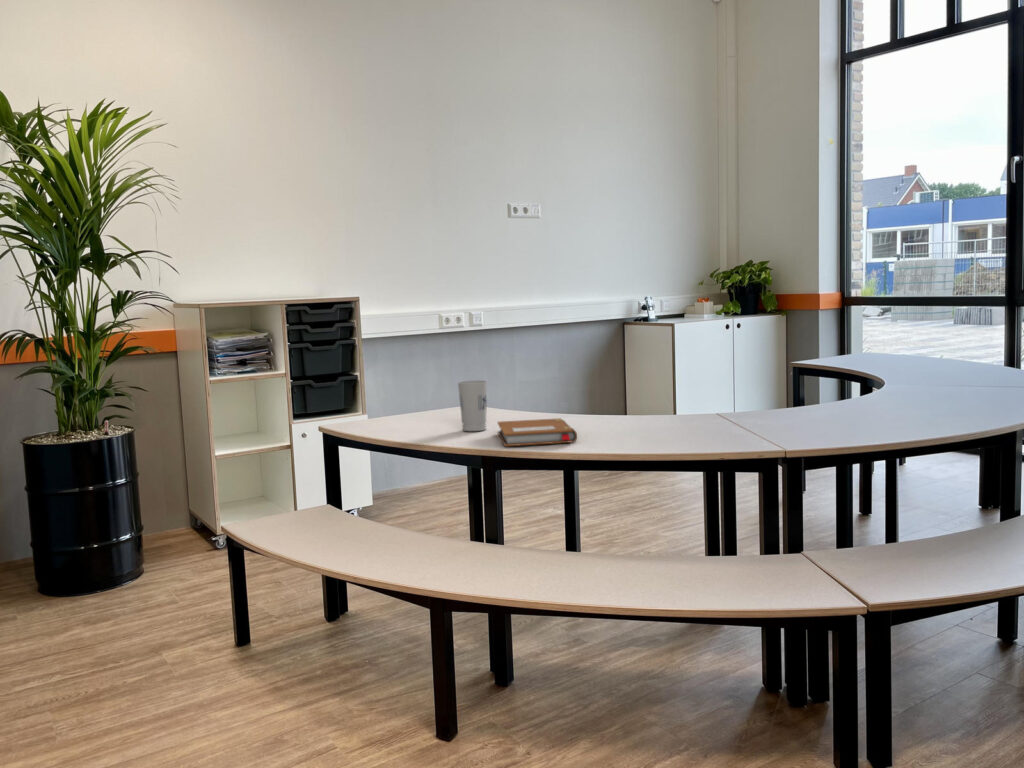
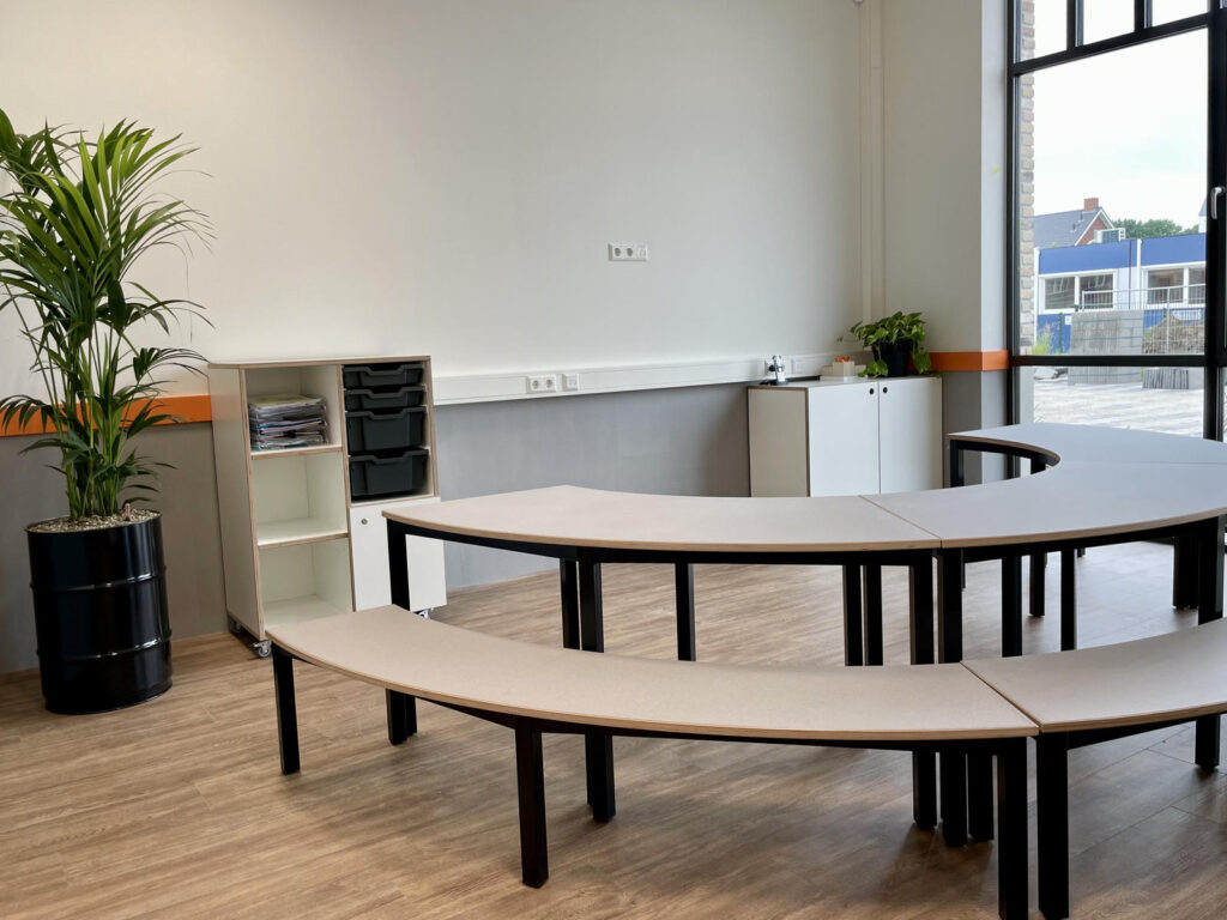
- notebook [496,417,578,447]
- cup [457,379,488,432]
